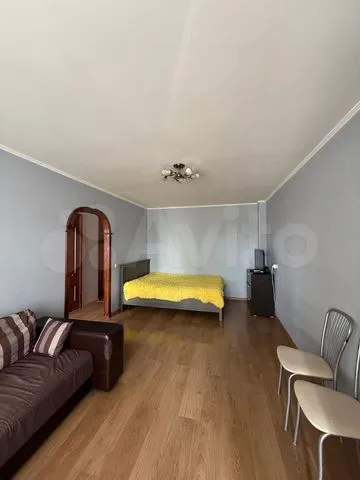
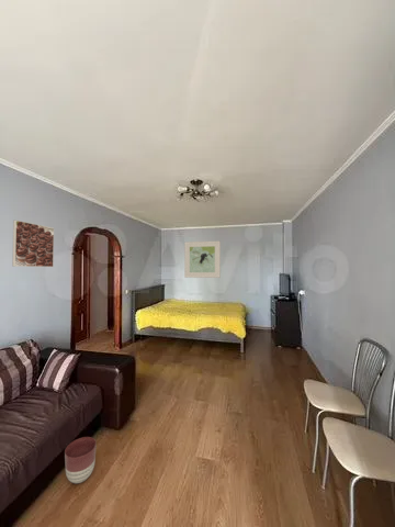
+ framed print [183,240,222,279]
+ planter [64,436,98,484]
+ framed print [11,220,55,268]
